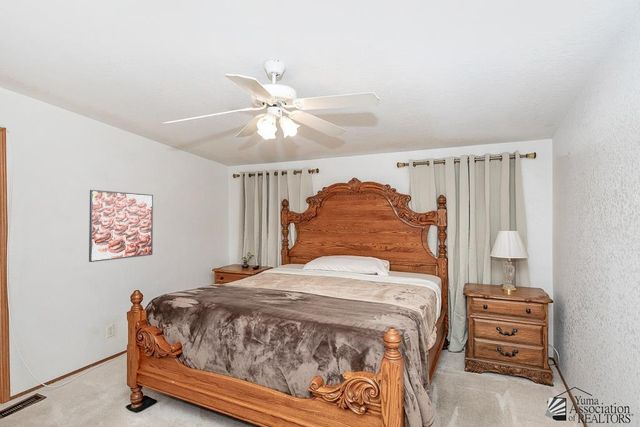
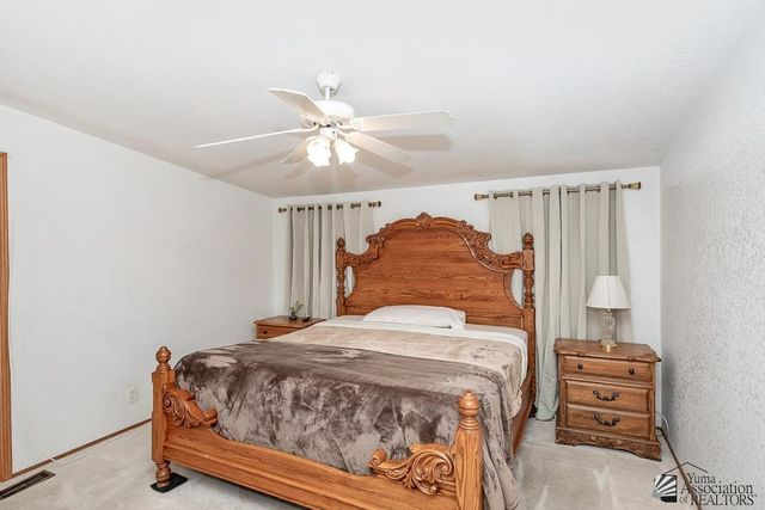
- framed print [88,189,154,263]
